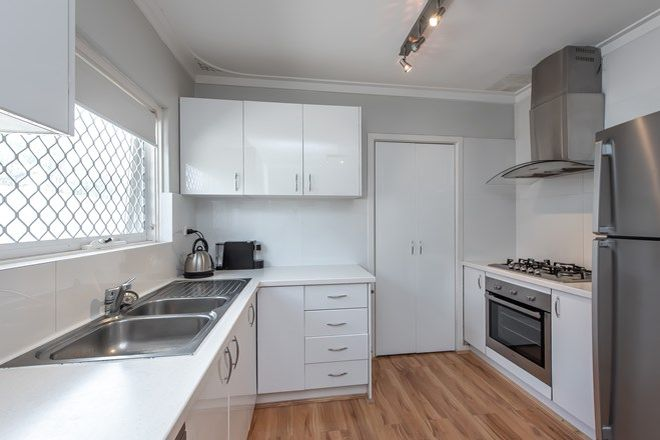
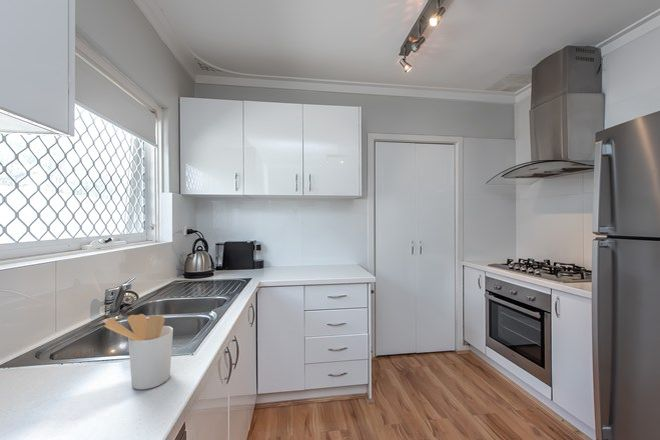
+ utensil holder [104,313,174,391]
